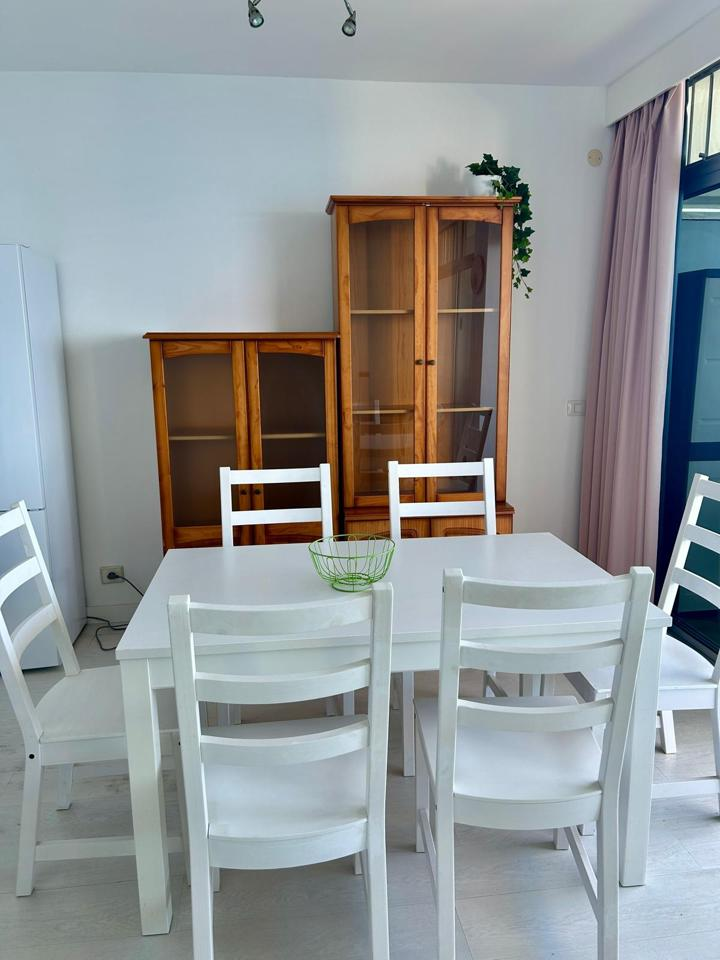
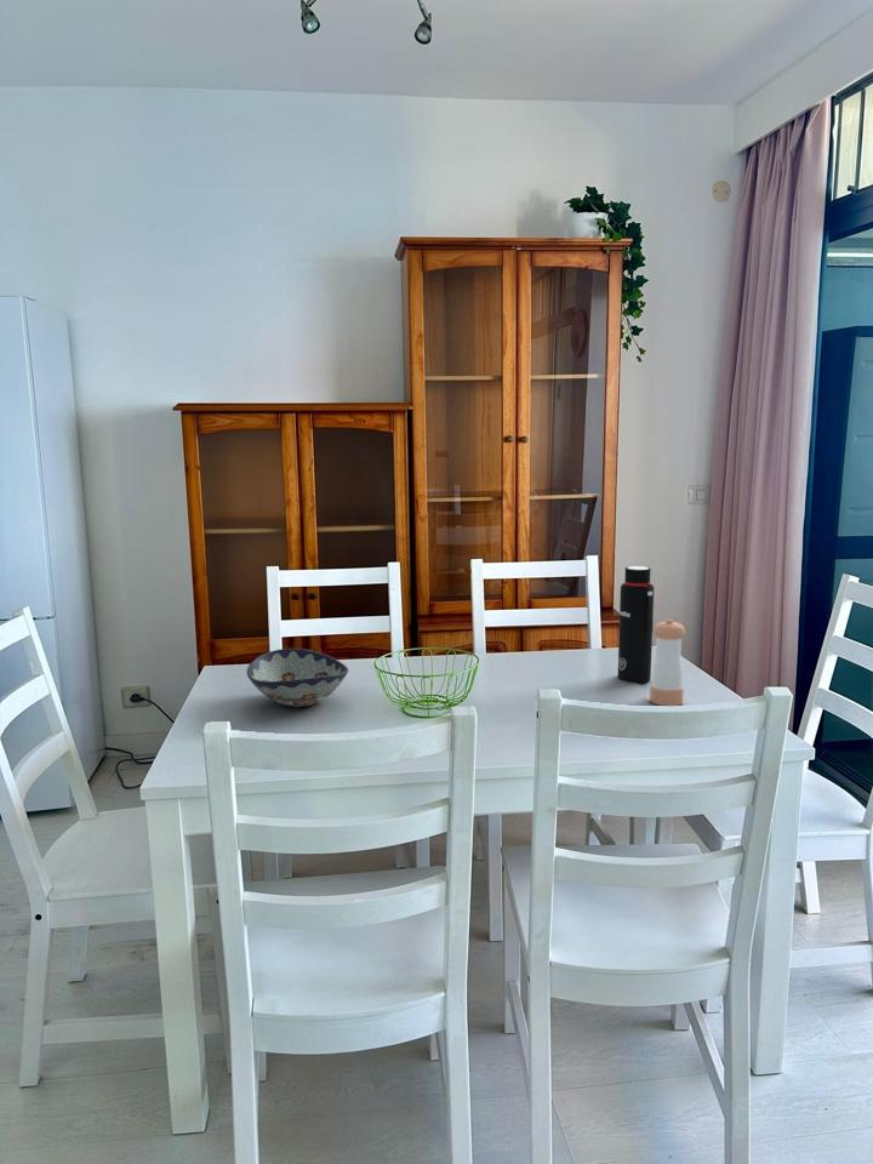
+ water bottle [617,565,655,684]
+ decorative bowl [246,647,349,708]
+ pepper shaker [649,617,686,707]
